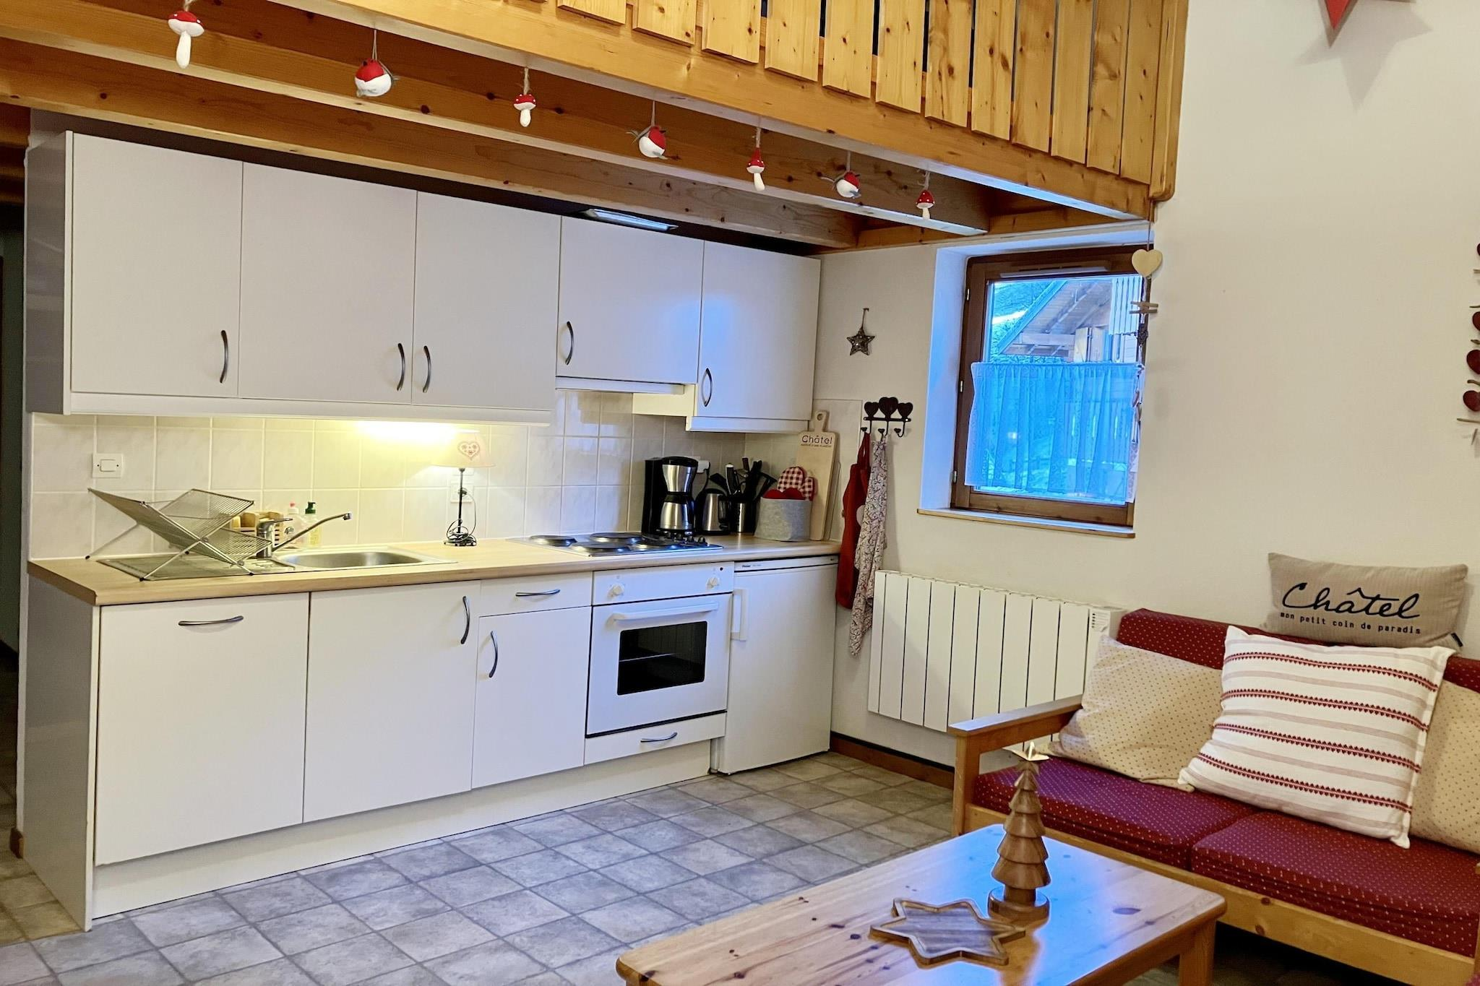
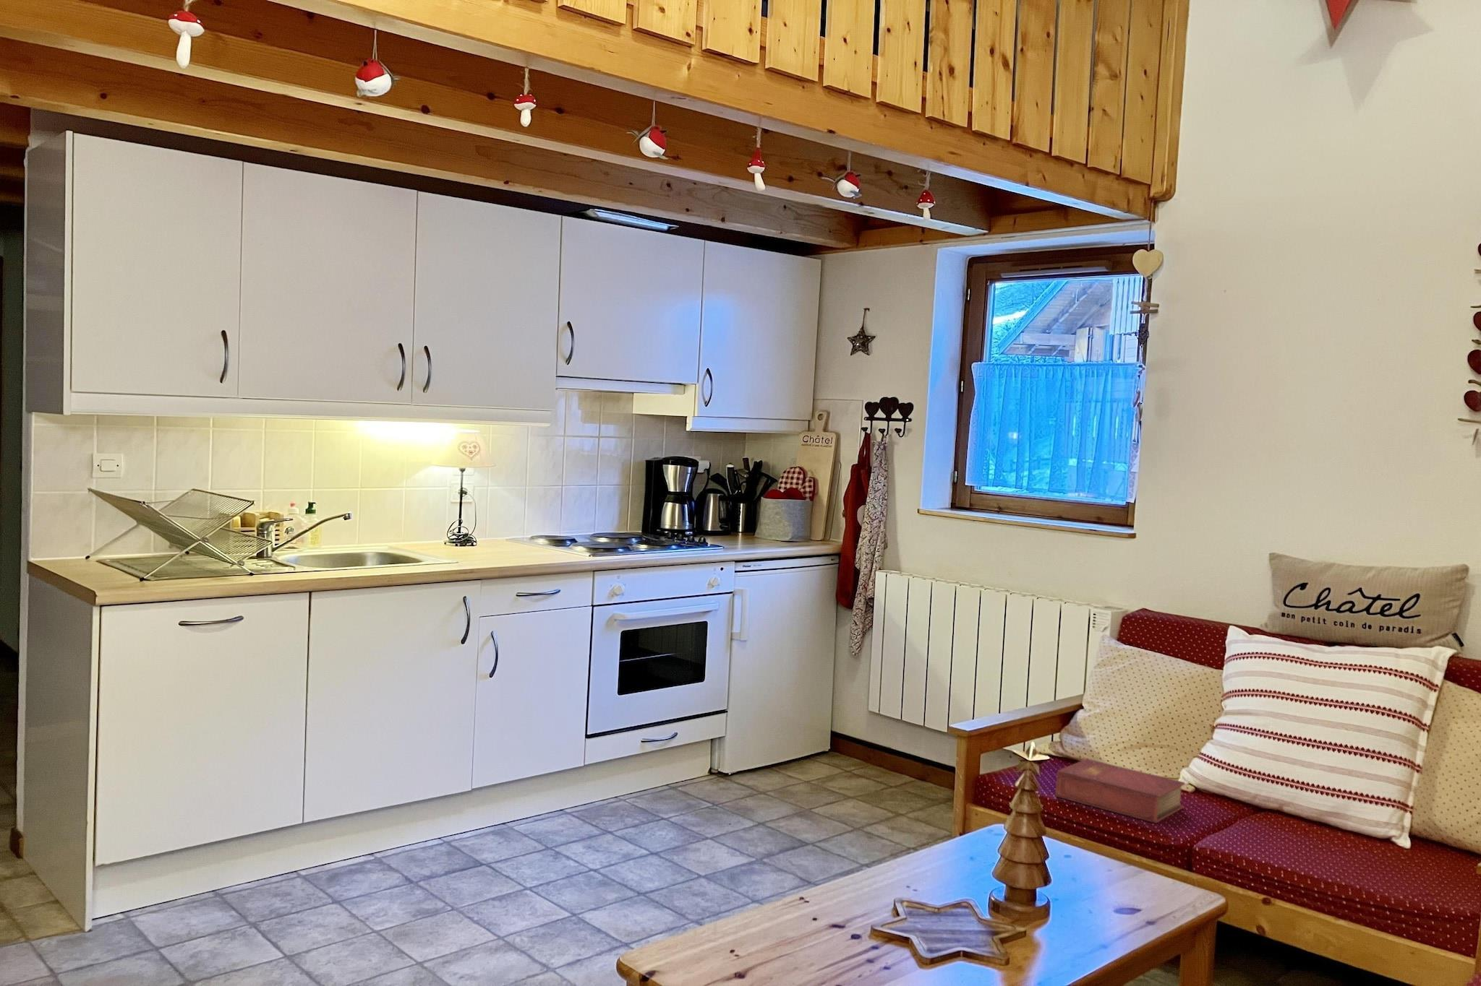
+ book [1055,758,1186,824]
